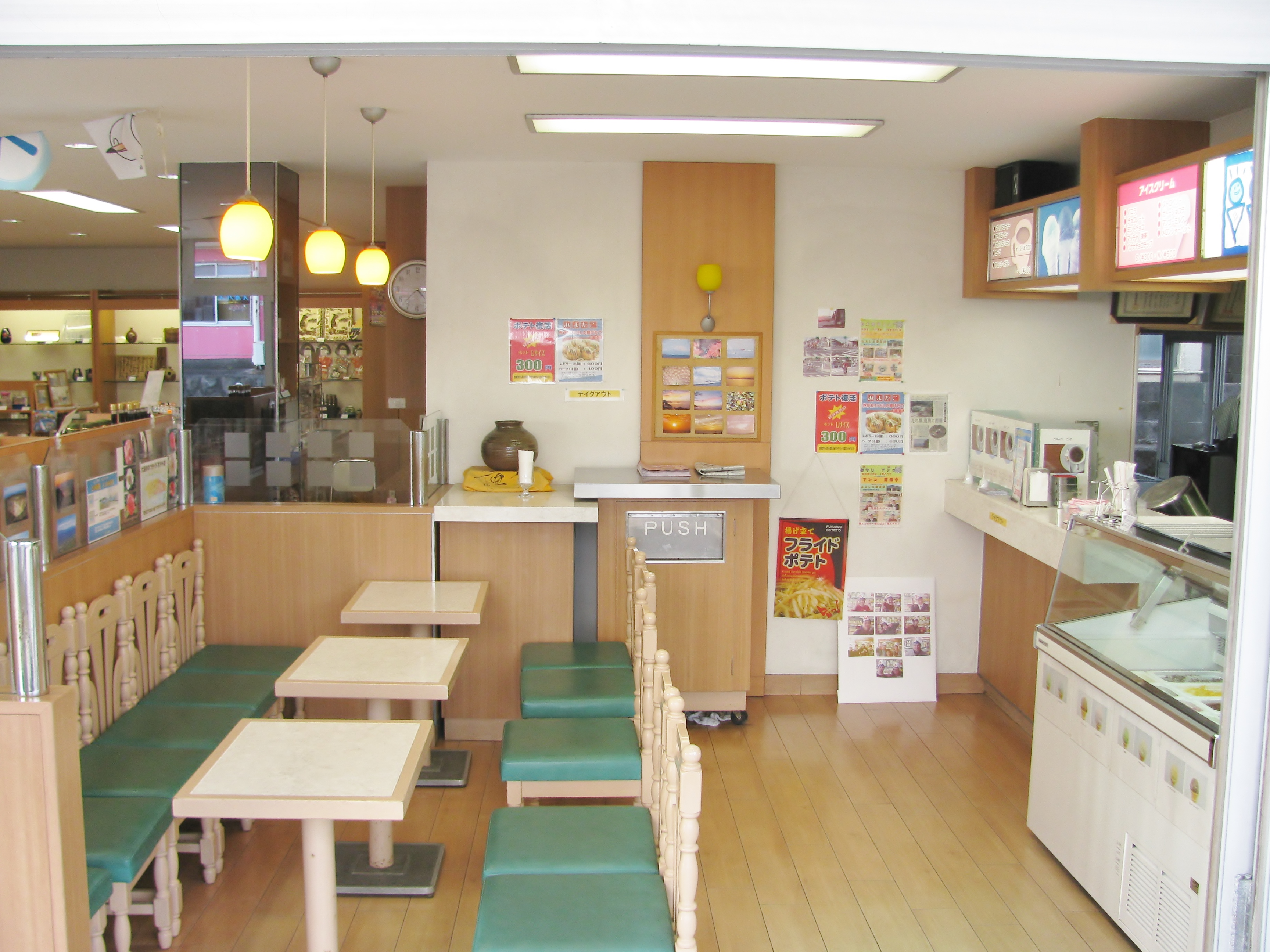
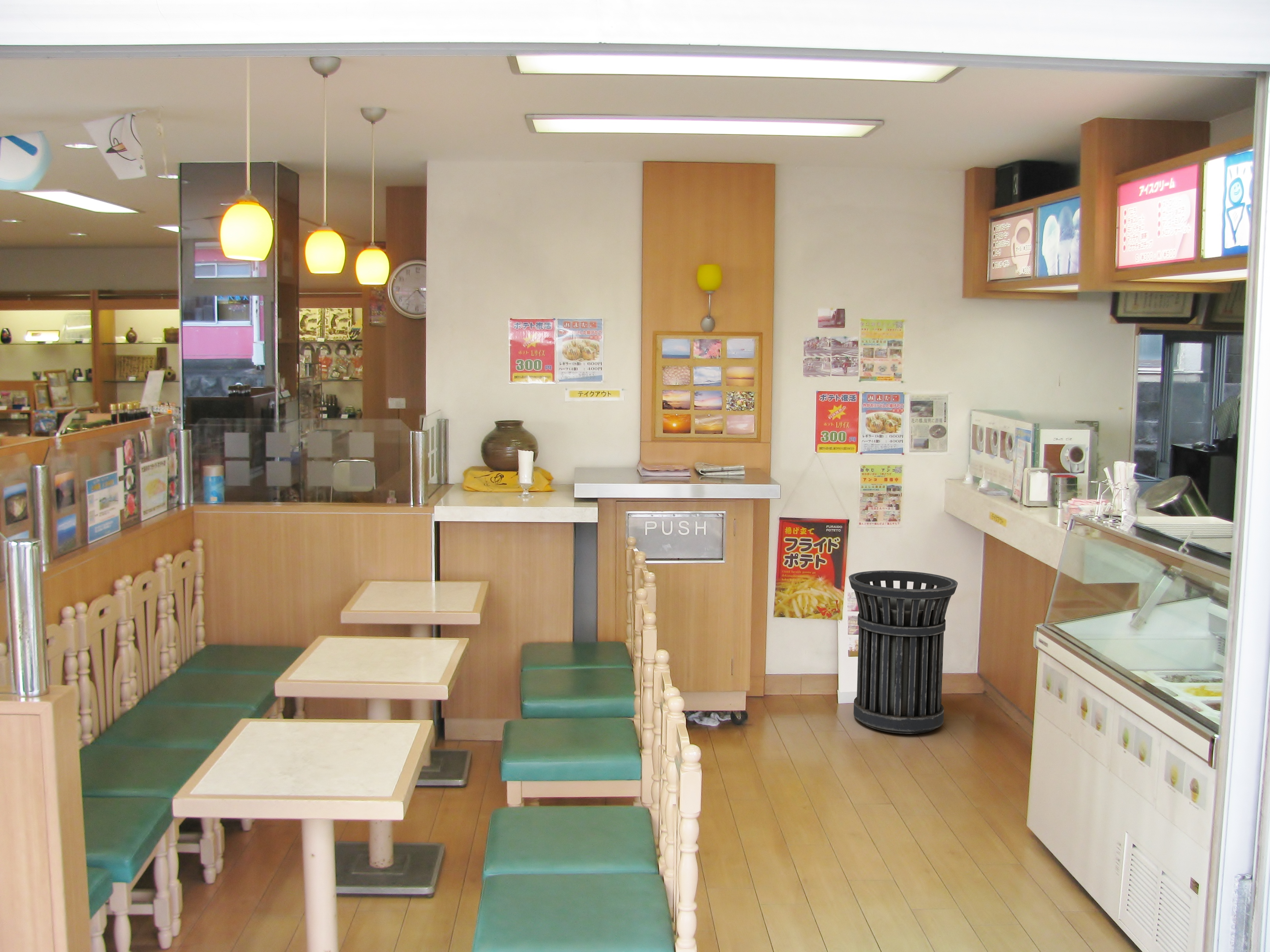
+ trash can [848,570,958,734]
